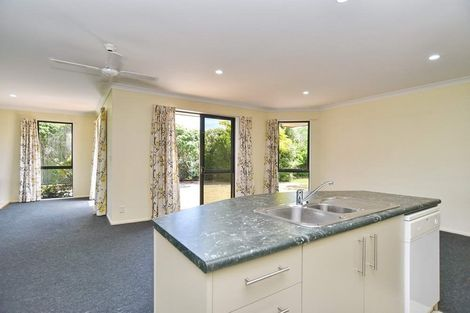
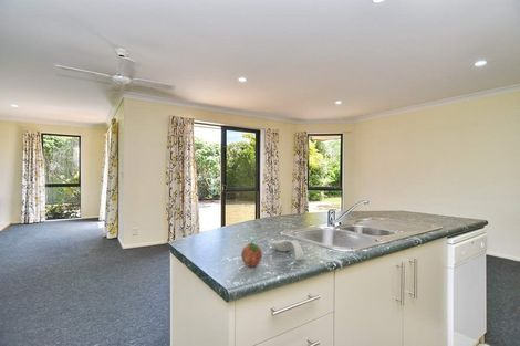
+ fruit [240,240,263,268]
+ spoon rest [270,239,305,261]
